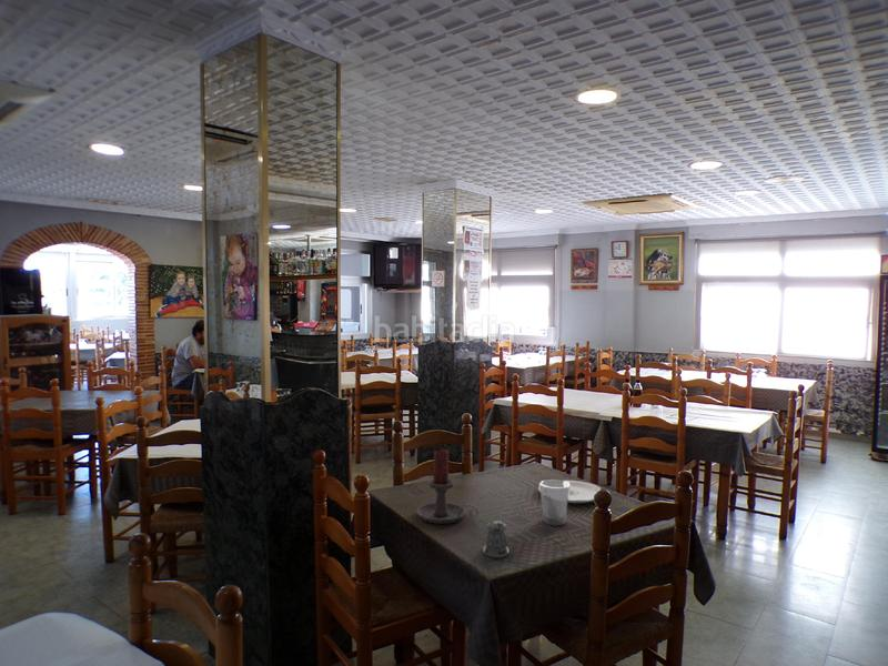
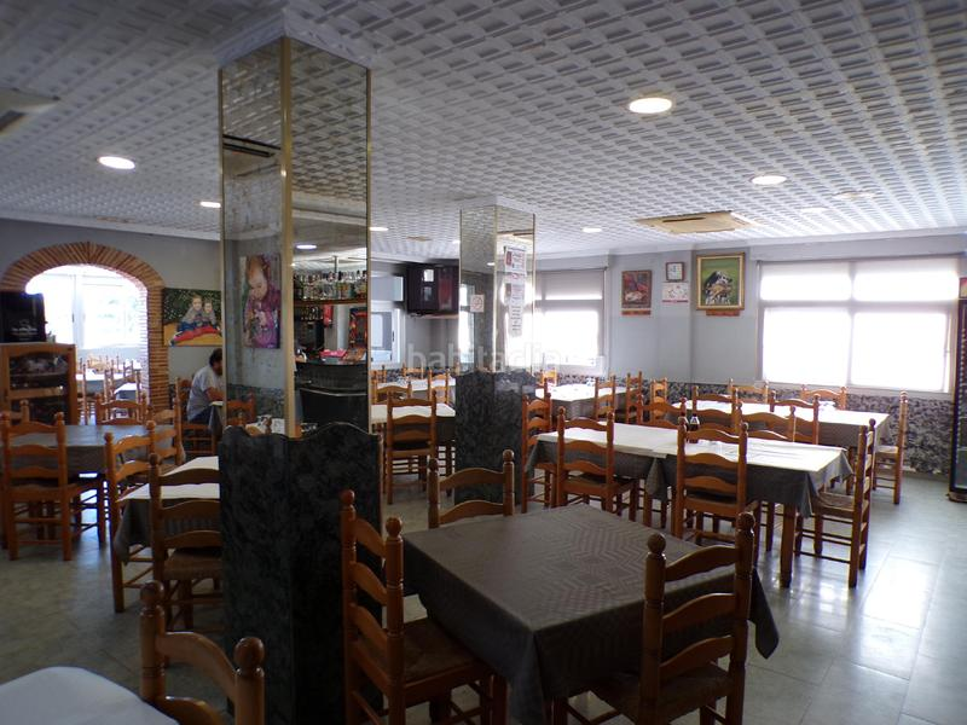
- drinking glass [538,478,571,526]
- plate [537,480,602,504]
- pepper shaker [478,518,511,558]
- candle holder [416,448,480,525]
